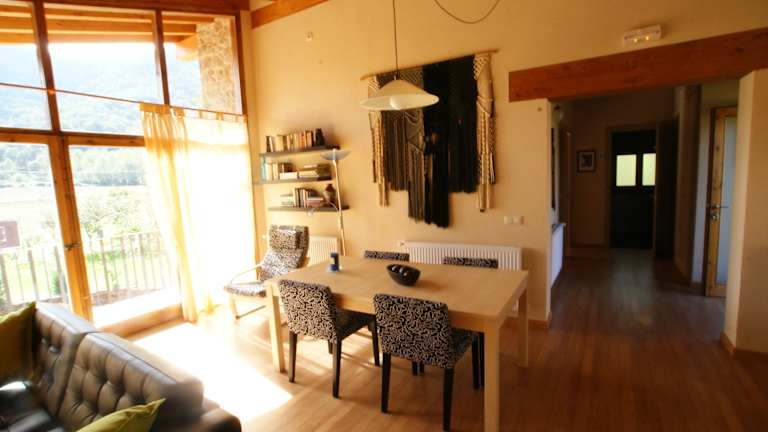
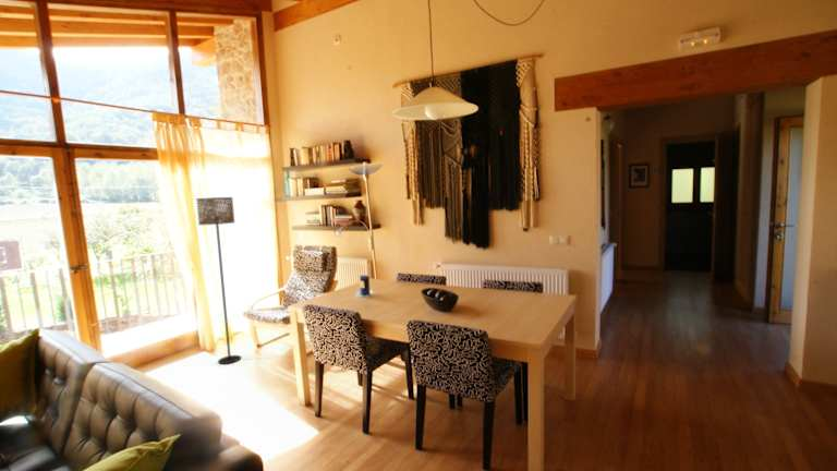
+ floor lamp [195,196,242,365]
